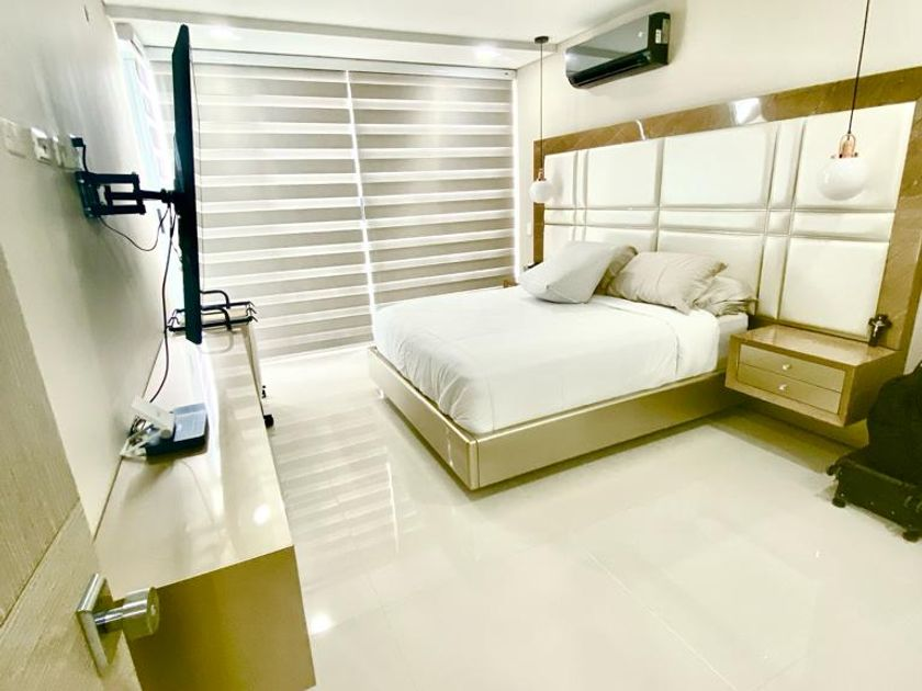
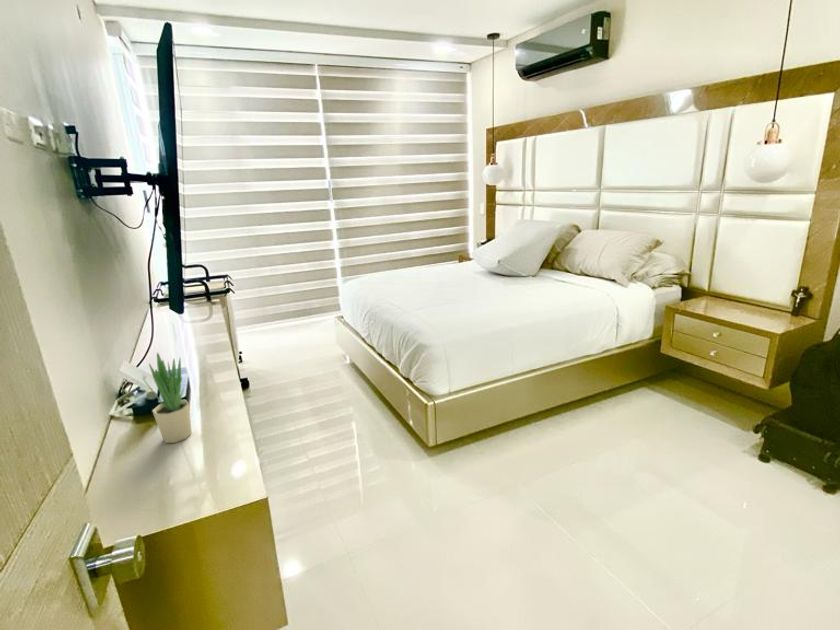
+ potted plant [141,351,193,444]
